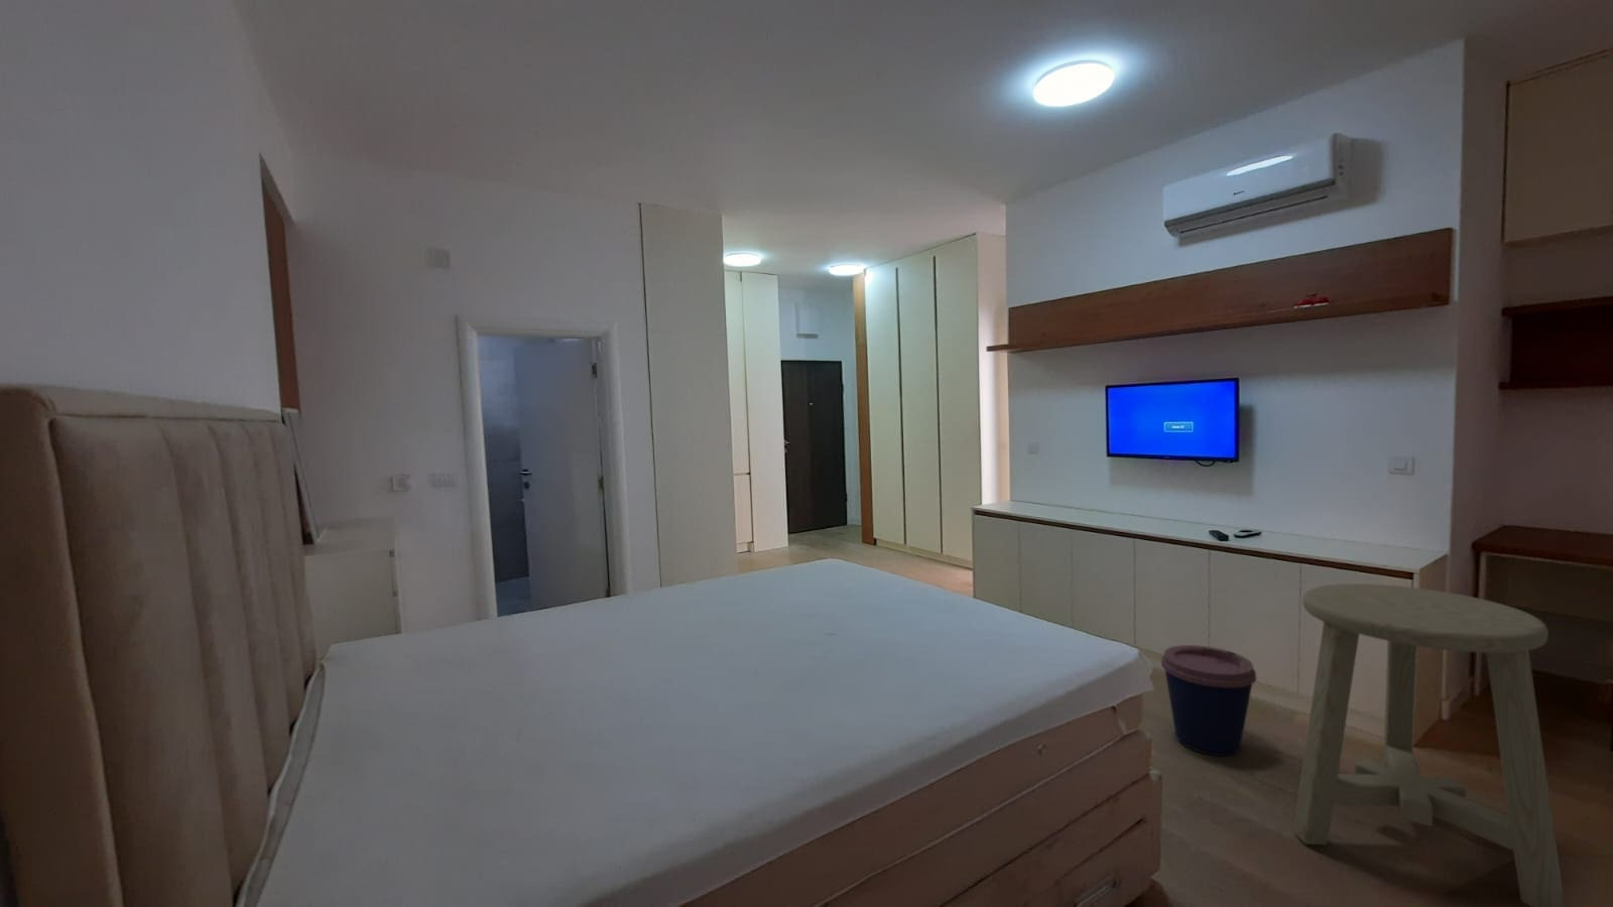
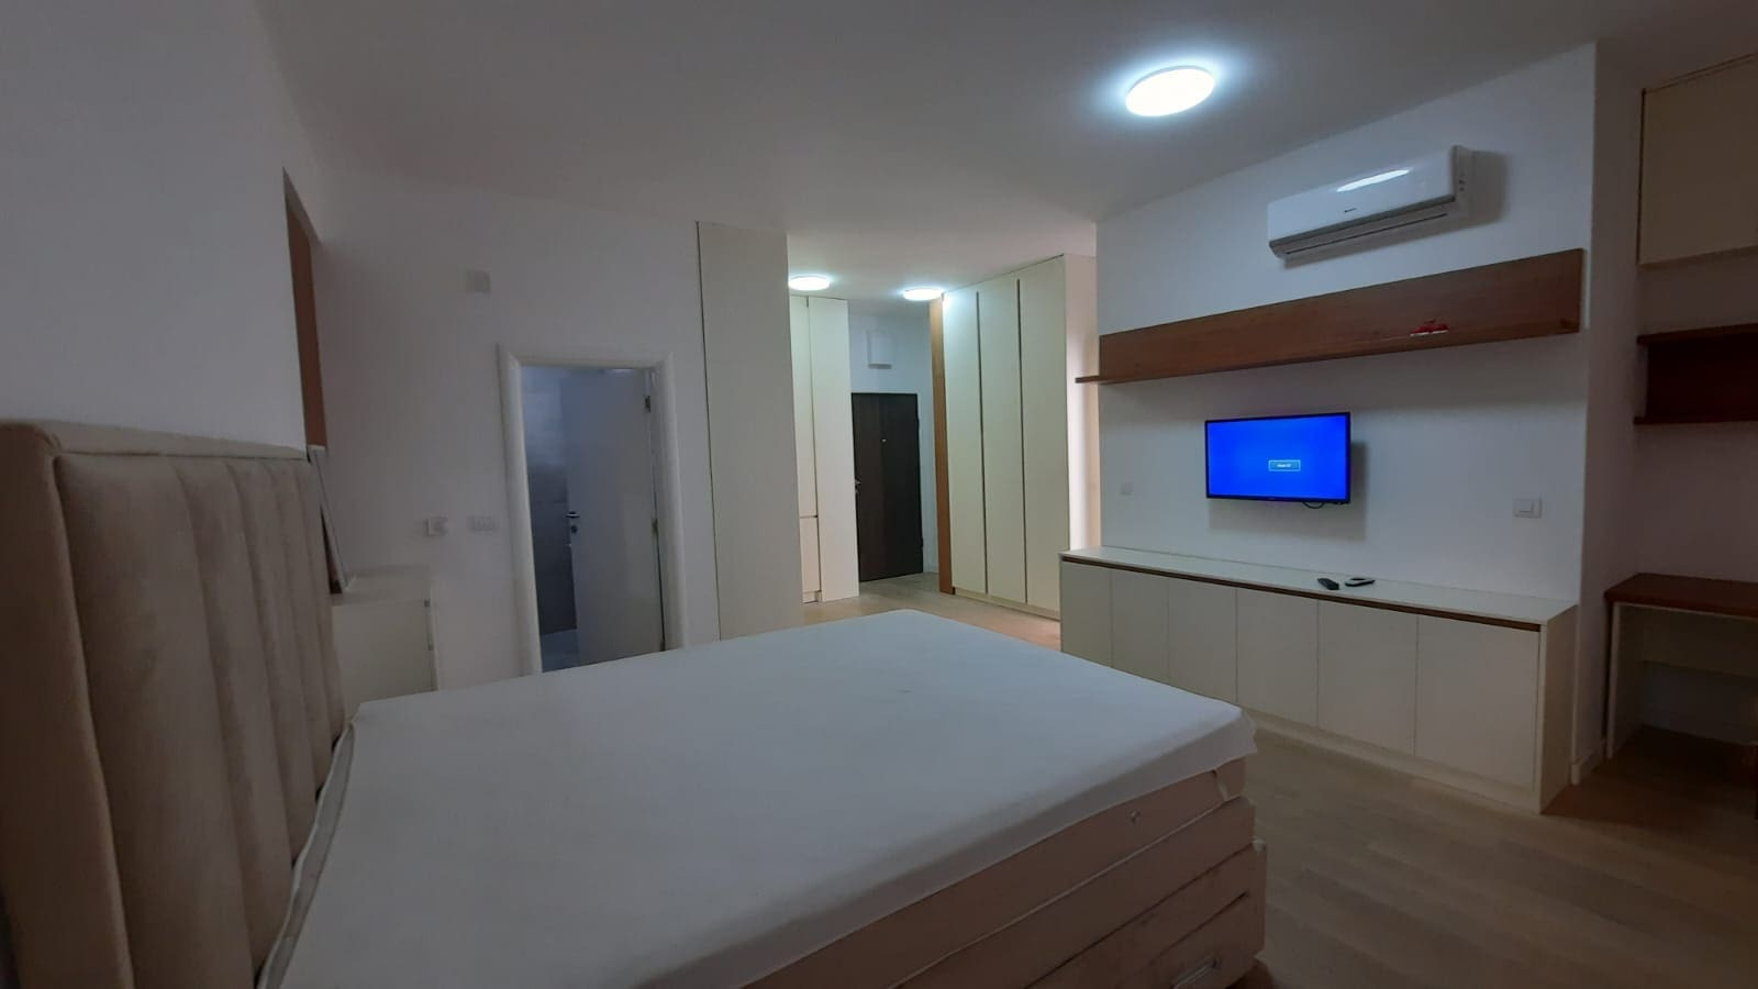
- stool [1293,583,1565,907]
- coffee cup [1160,643,1257,756]
